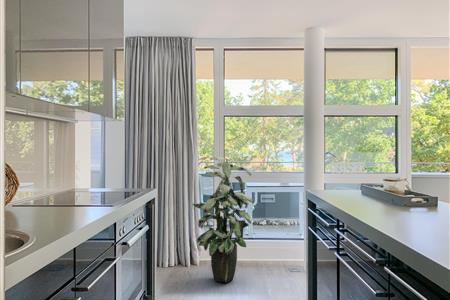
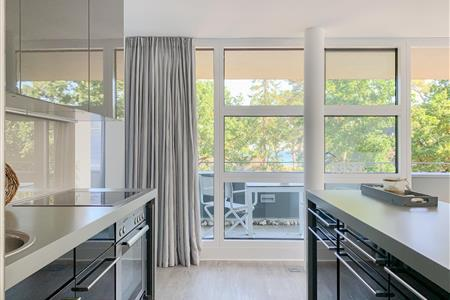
- indoor plant [191,156,254,283]
